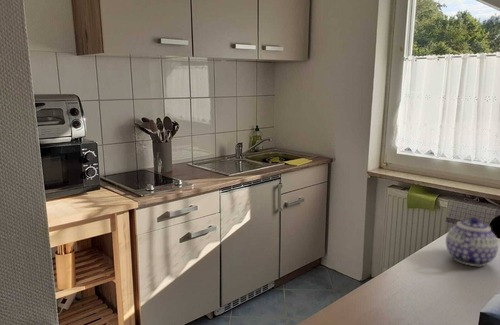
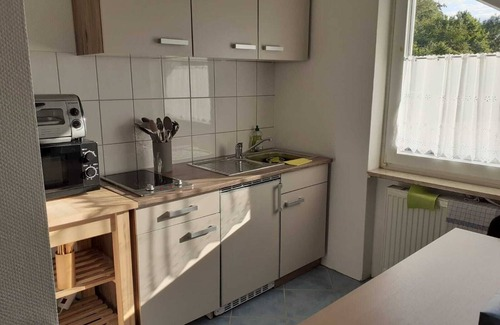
- teapot [445,216,499,267]
